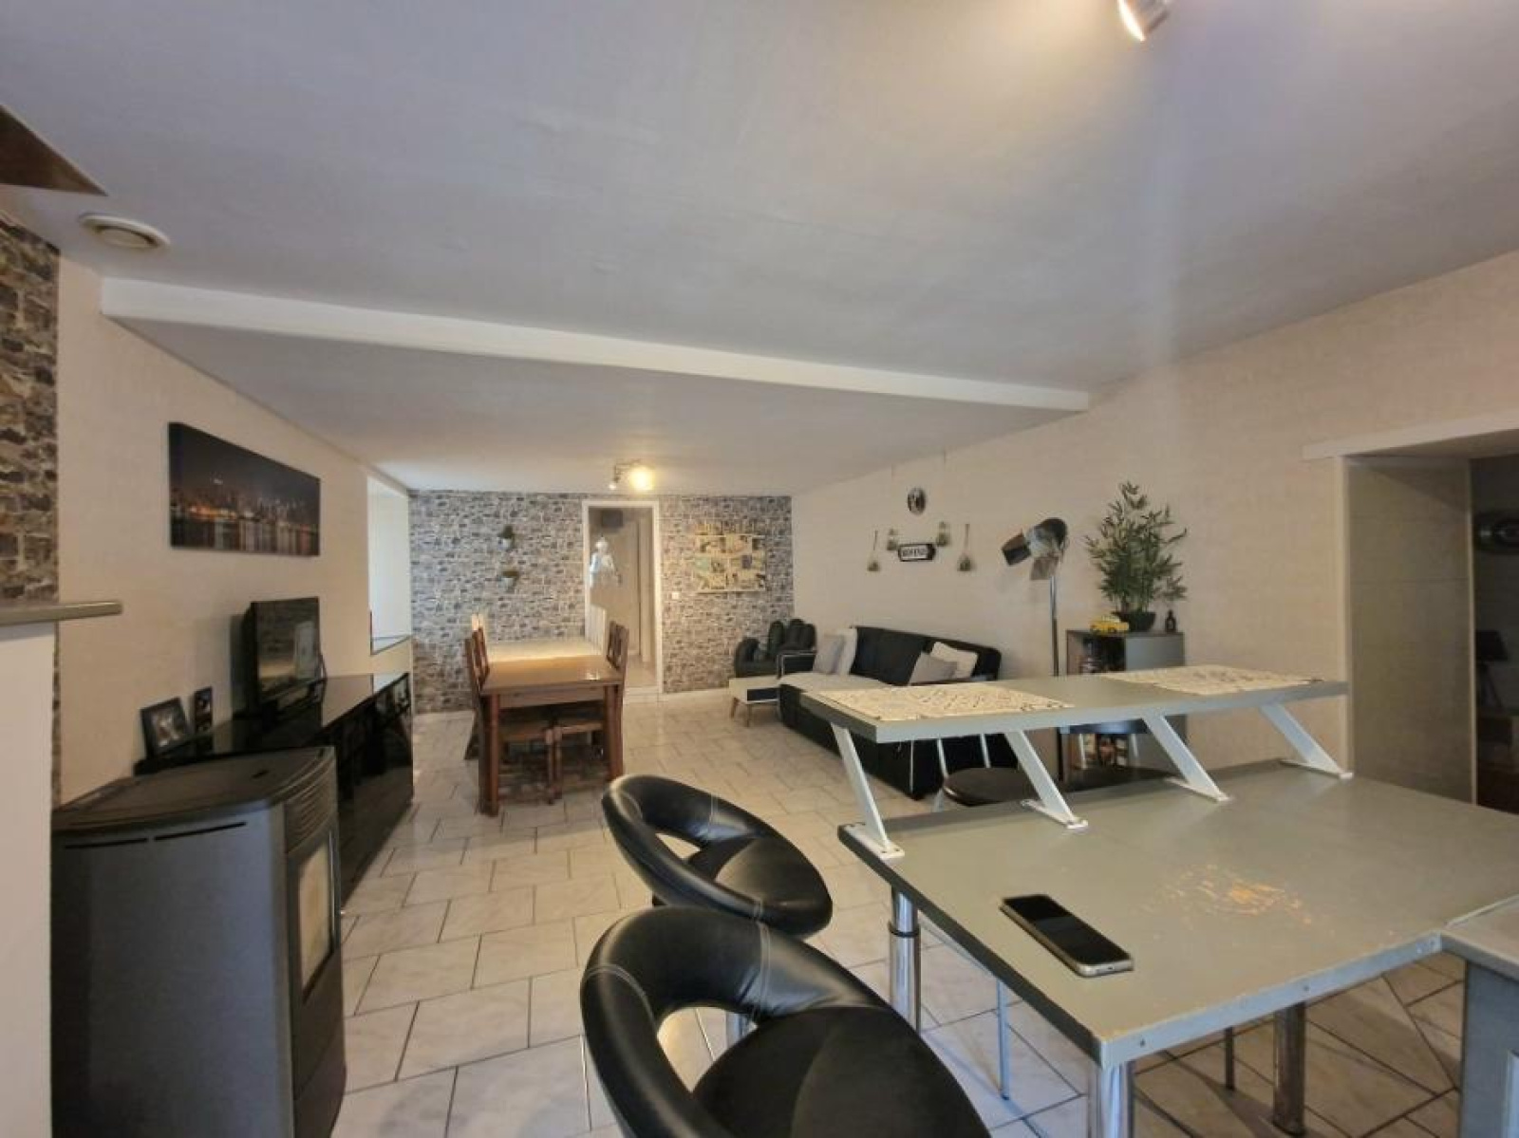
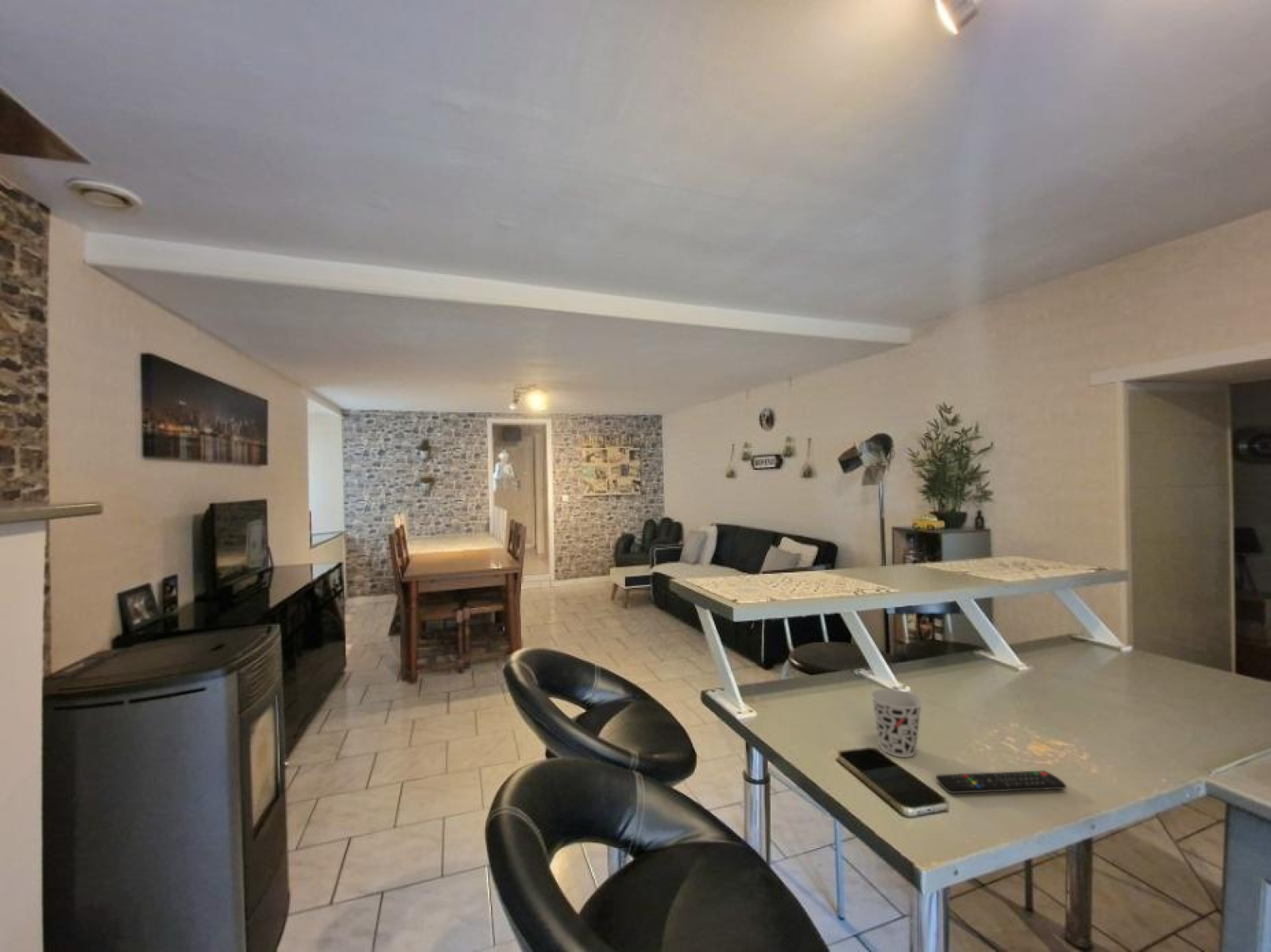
+ cup [871,688,923,758]
+ remote control [935,769,1067,794]
